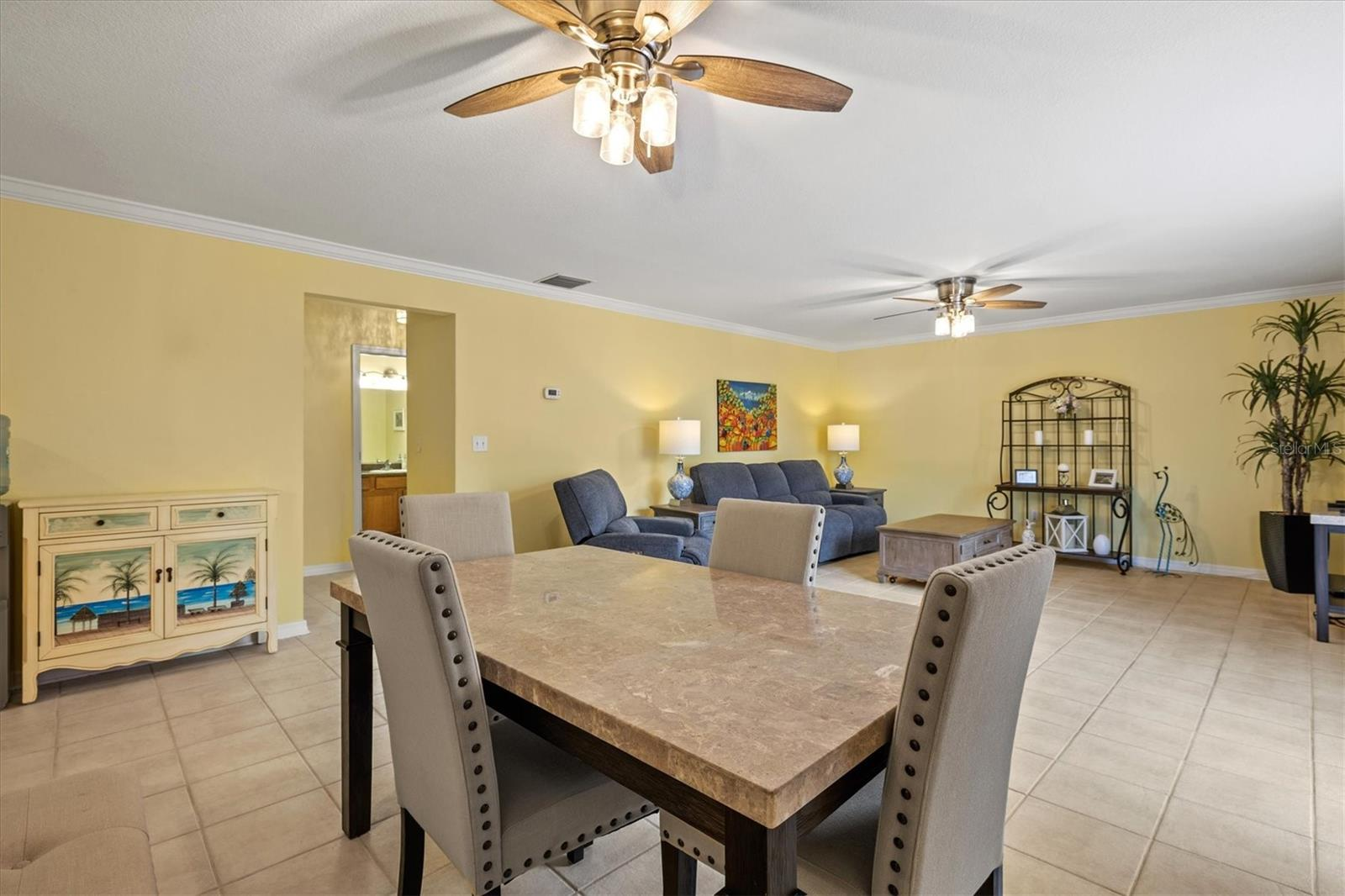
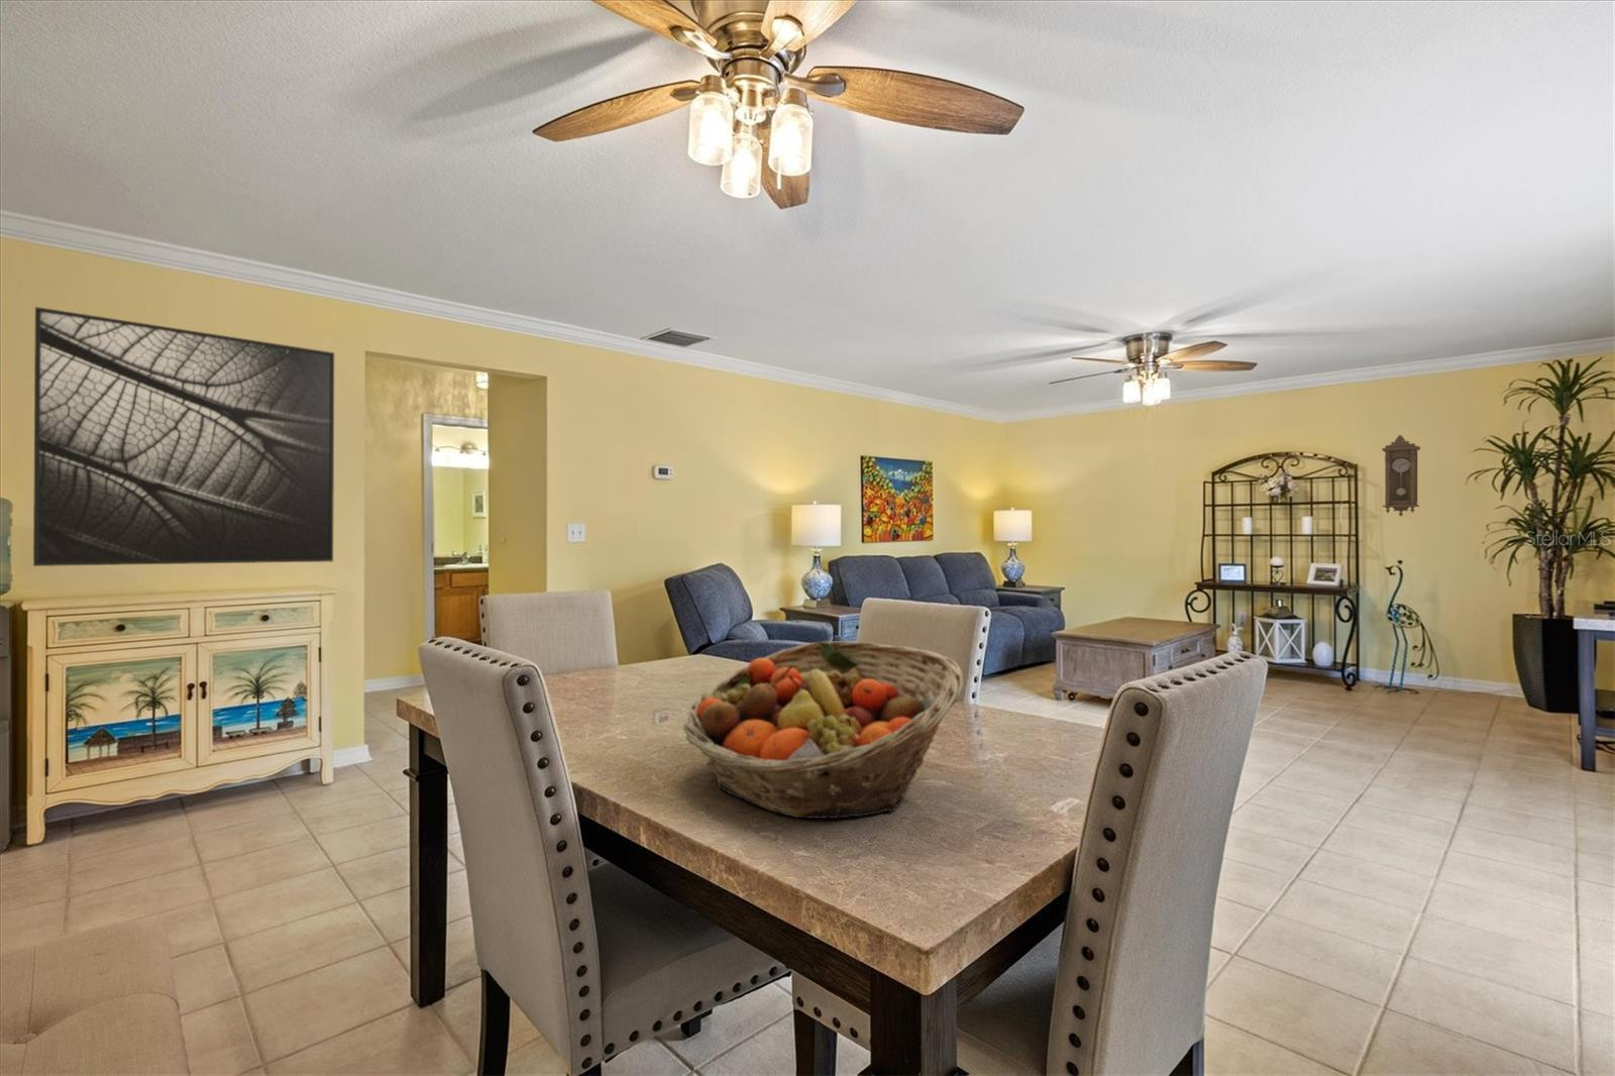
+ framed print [32,306,335,567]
+ pendulum clock [1381,434,1422,518]
+ fruit basket [682,640,964,820]
